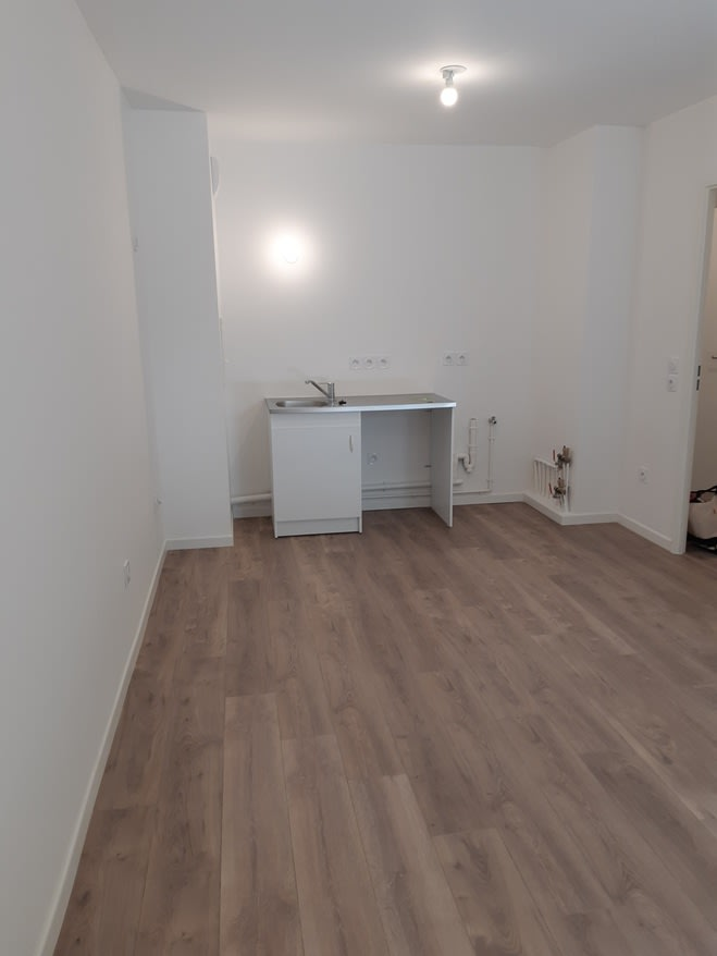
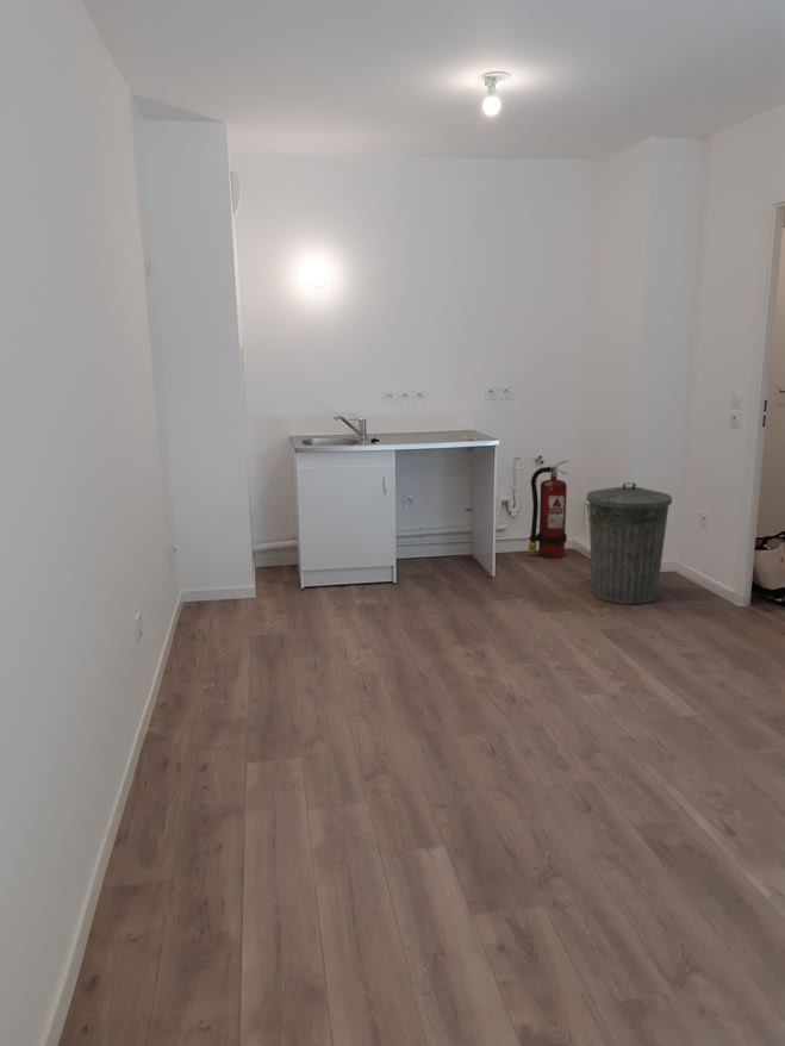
+ trash can [586,481,673,605]
+ fire extinguisher [528,459,568,559]
